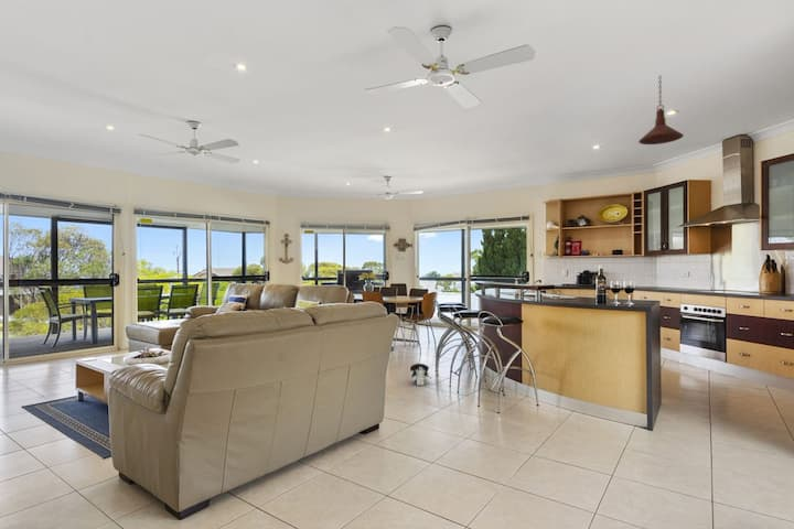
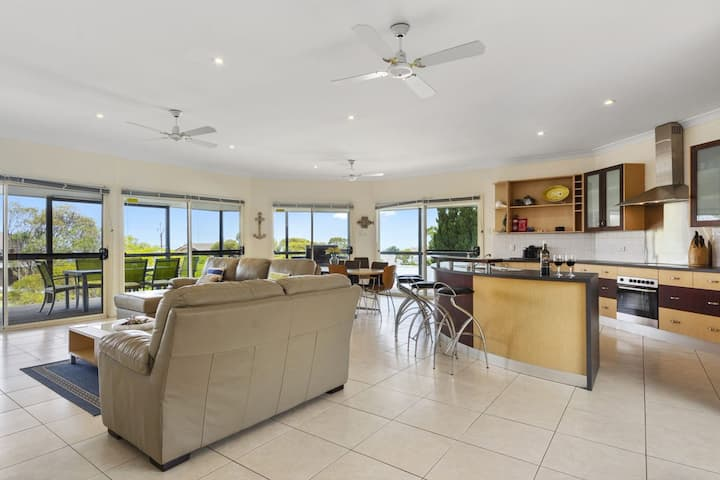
- plush toy [409,361,432,387]
- pendant light [637,74,685,145]
